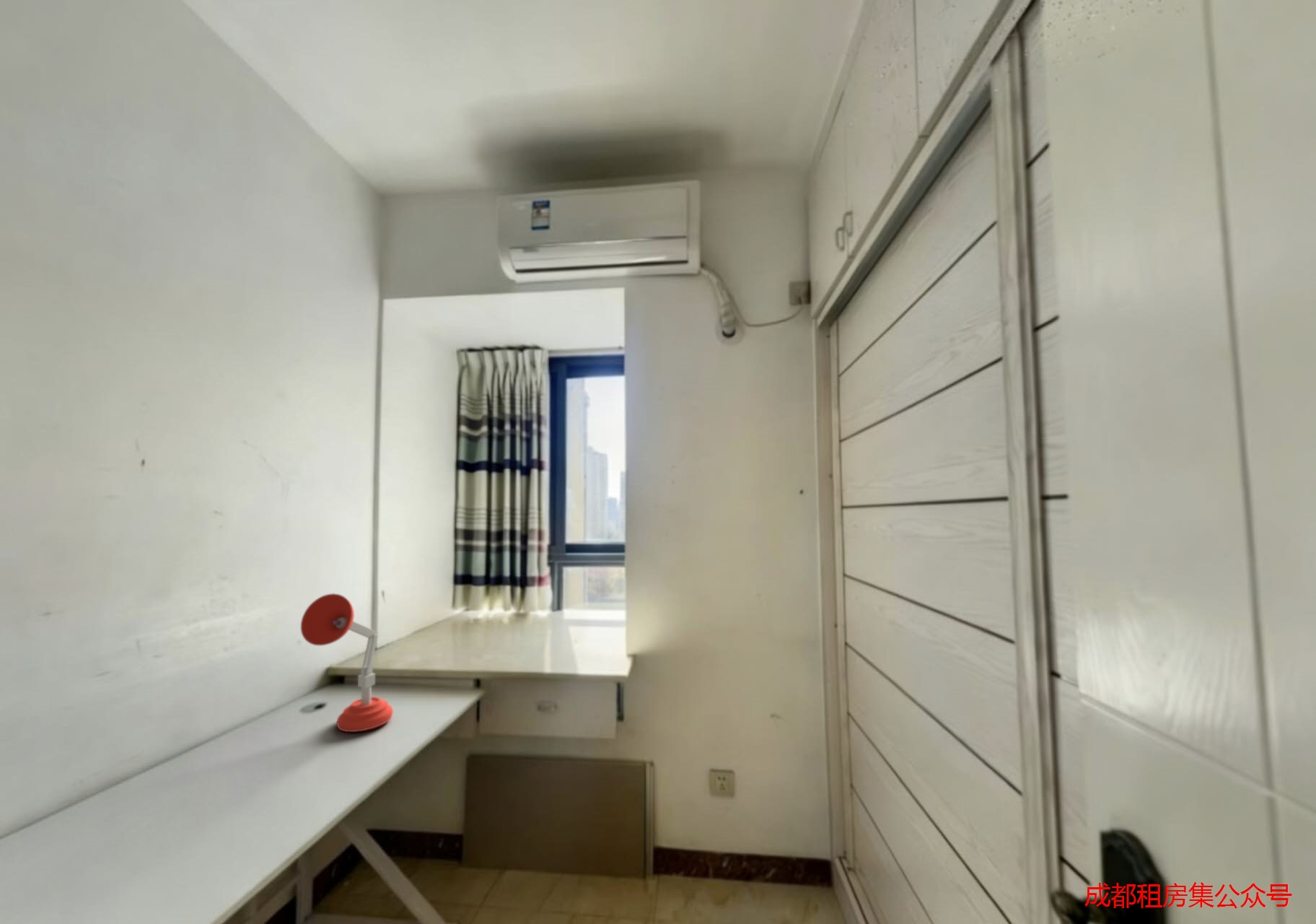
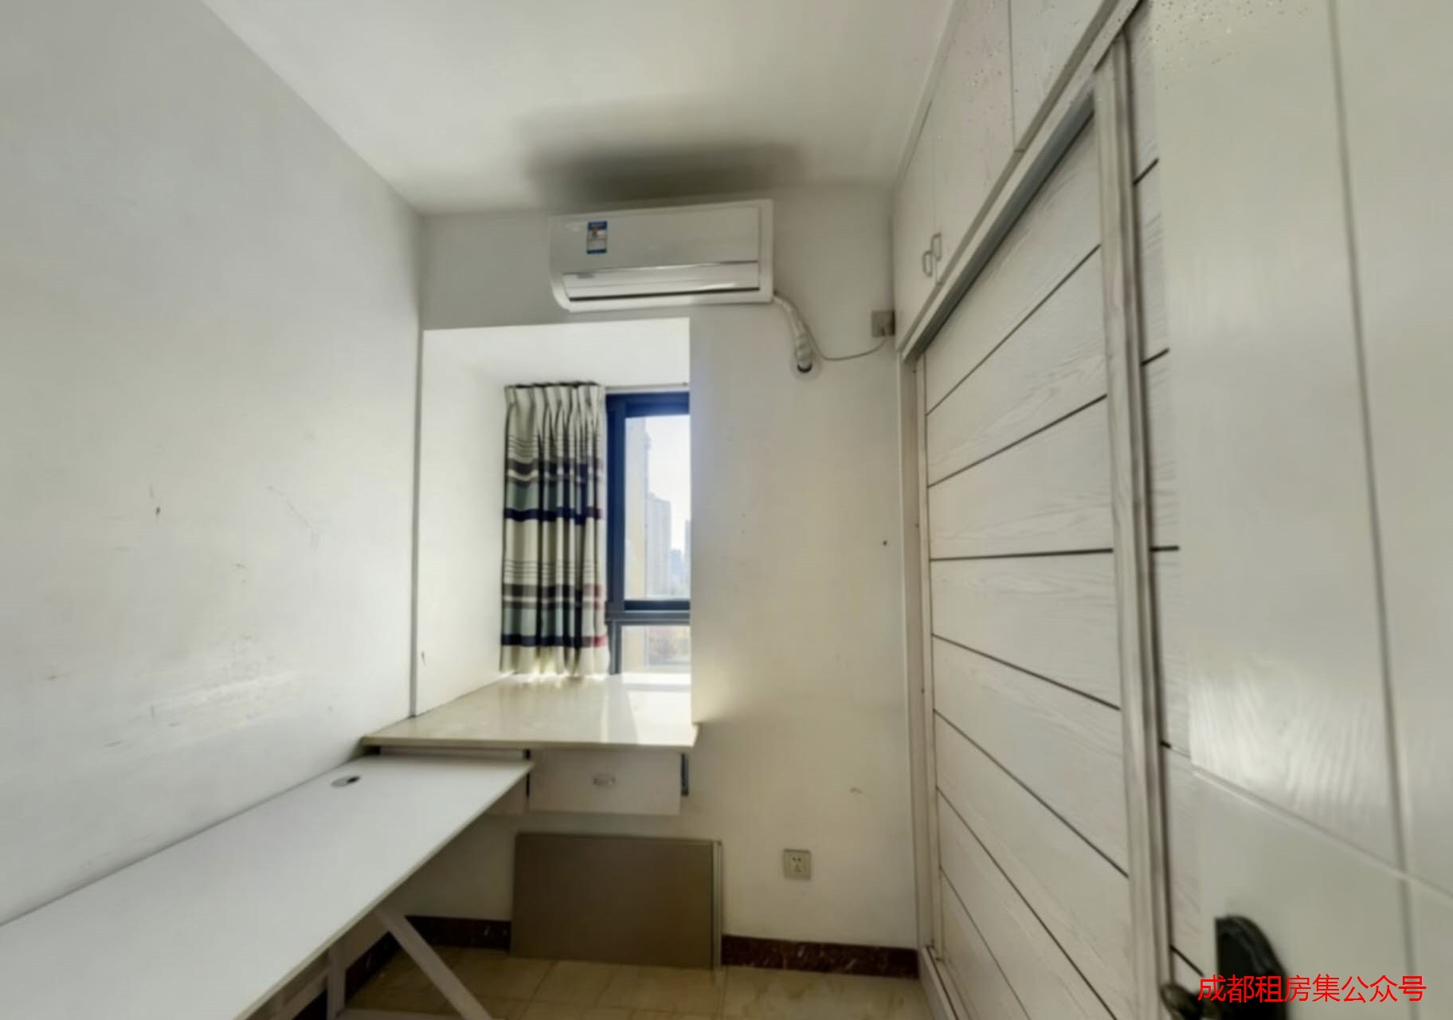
- desk lamp [300,593,394,733]
